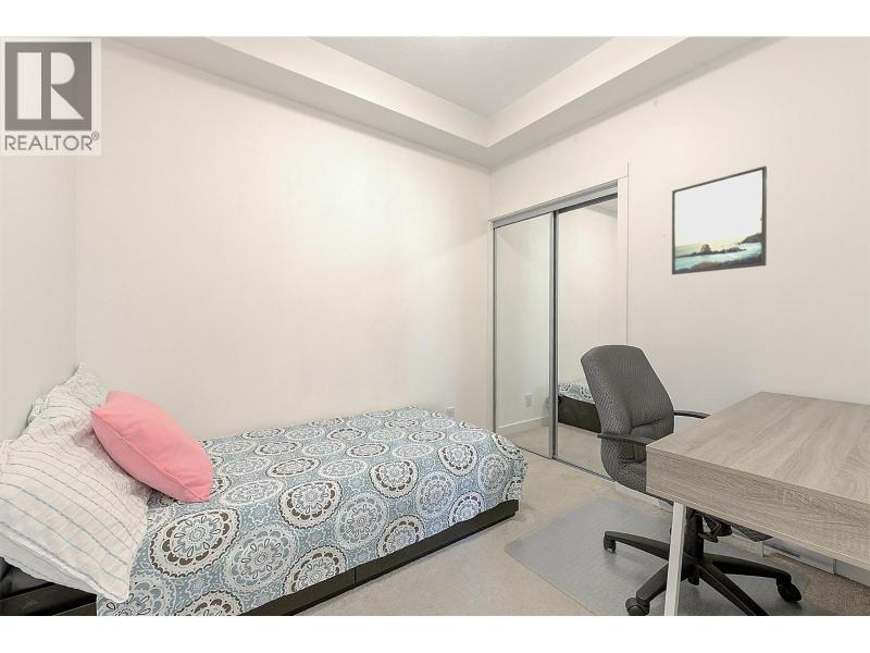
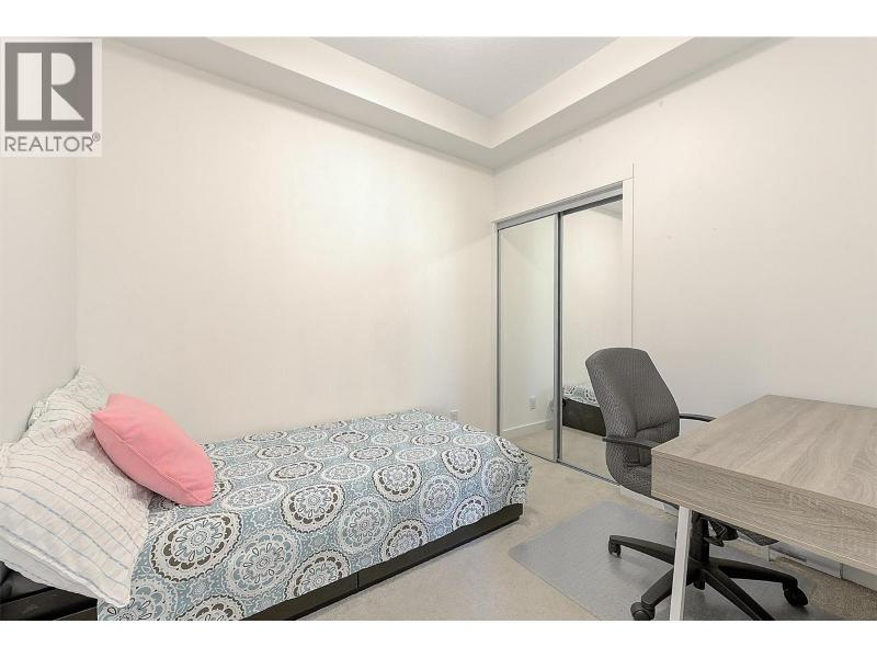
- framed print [671,165,768,275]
